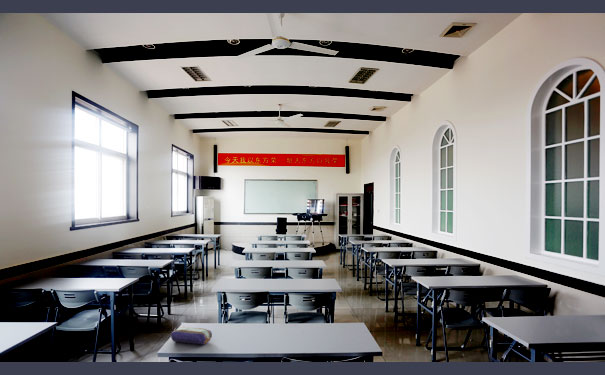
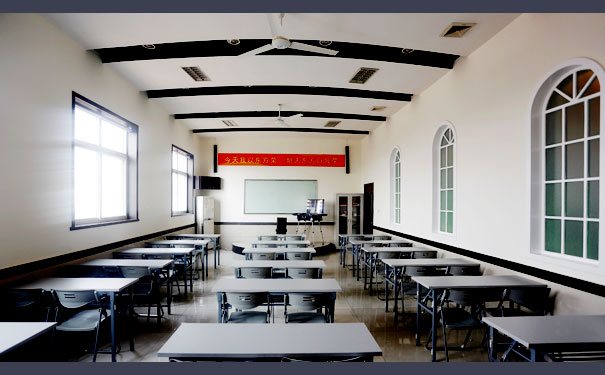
- pencil case [170,326,213,346]
